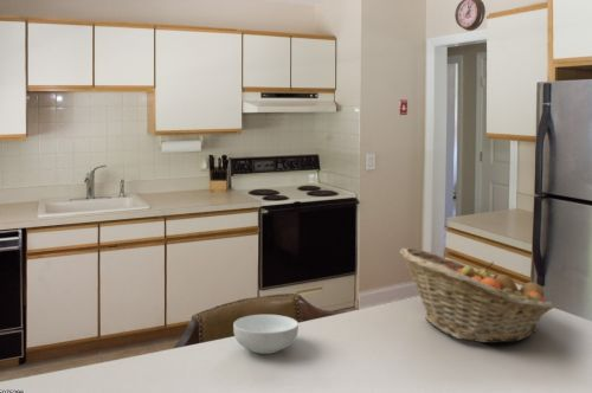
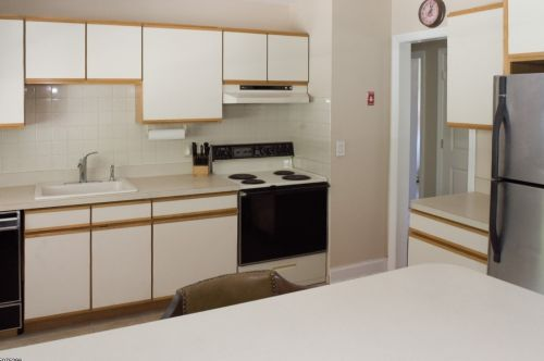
- cereal bowl [232,314,300,355]
- fruit basket [399,246,555,344]
